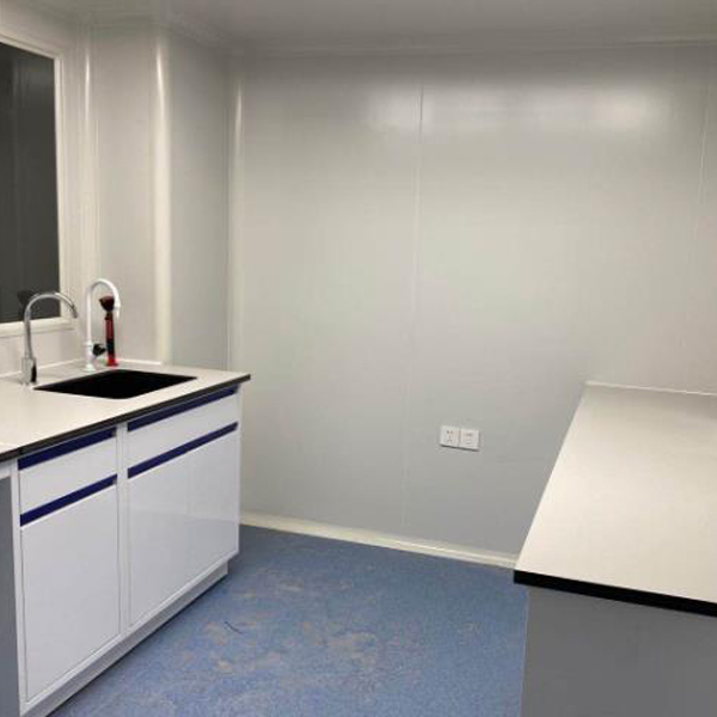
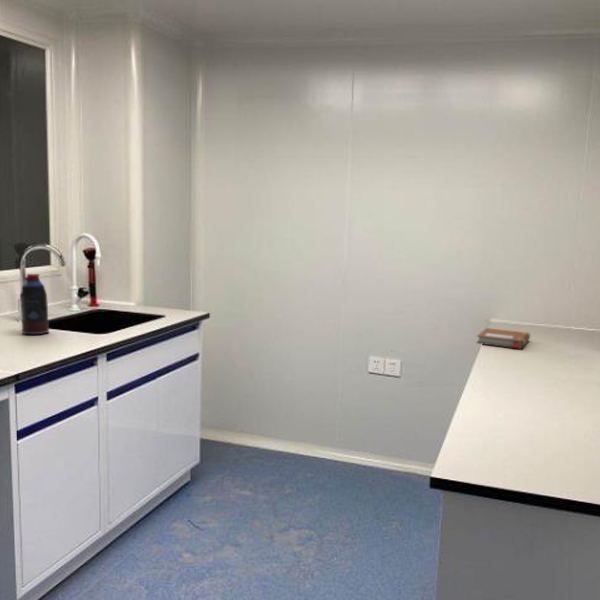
+ bottle [19,273,50,335]
+ notebook [475,327,531,349]
